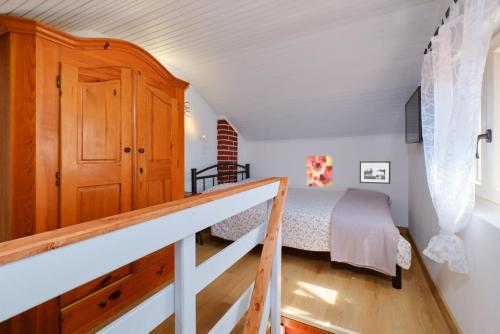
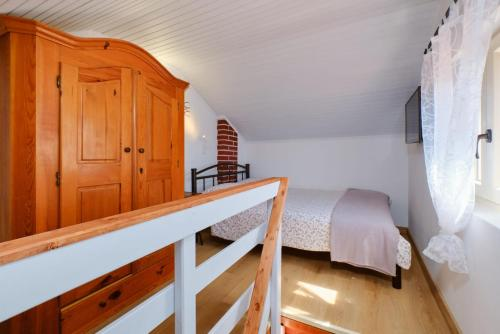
- picture frame [359,160,391,185]
- wall art [306,155,333,188]
